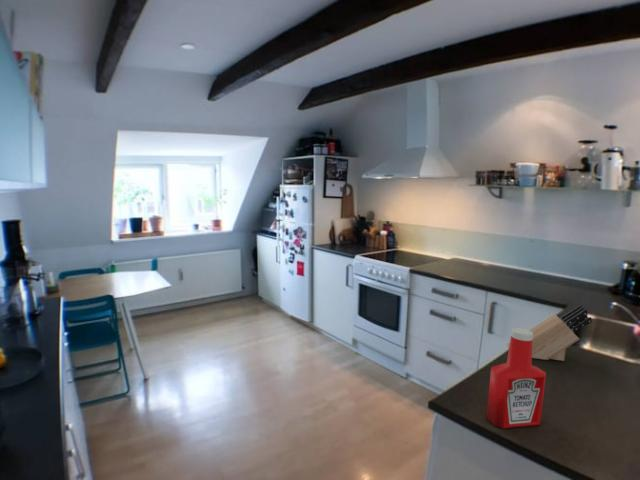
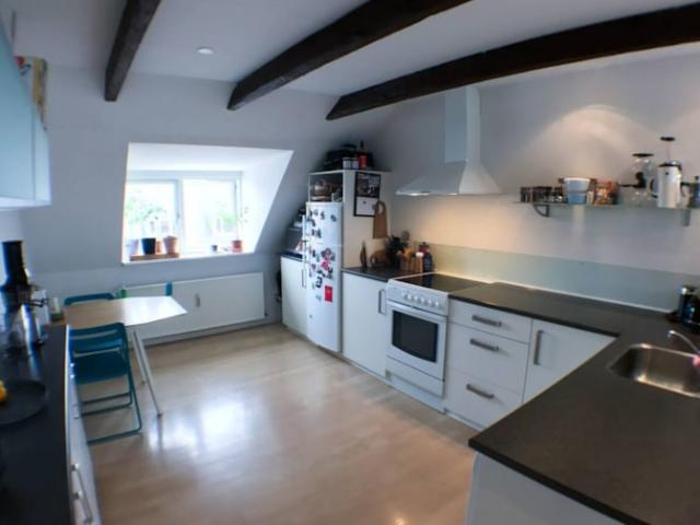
- knife block [506,304,593,362]
- soap bottle [486,327,547,429]
